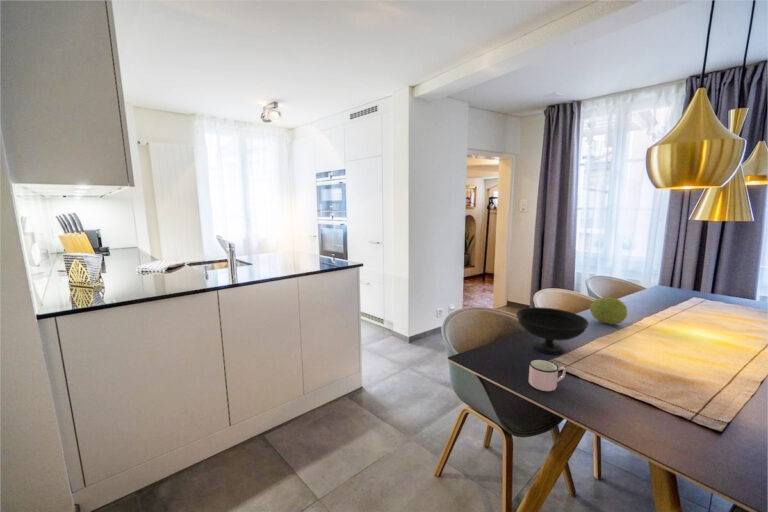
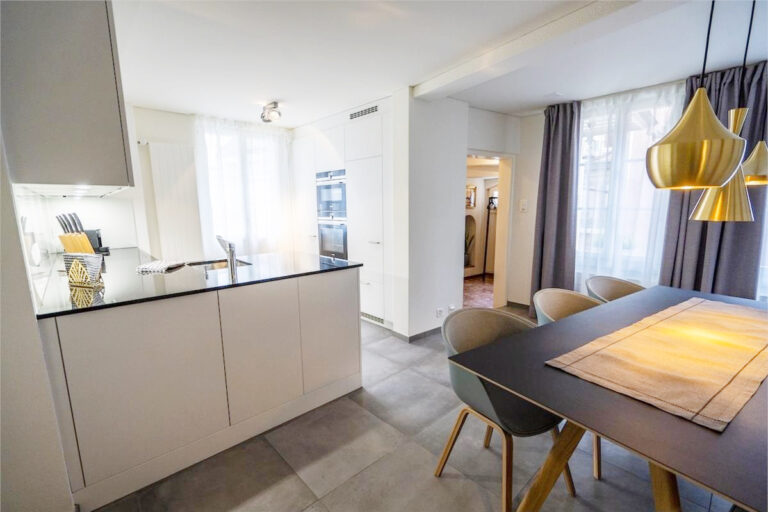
- bowl [515,306,590,355]
- mug [528,358,567,392]
- fruit [589,297,628,326]
